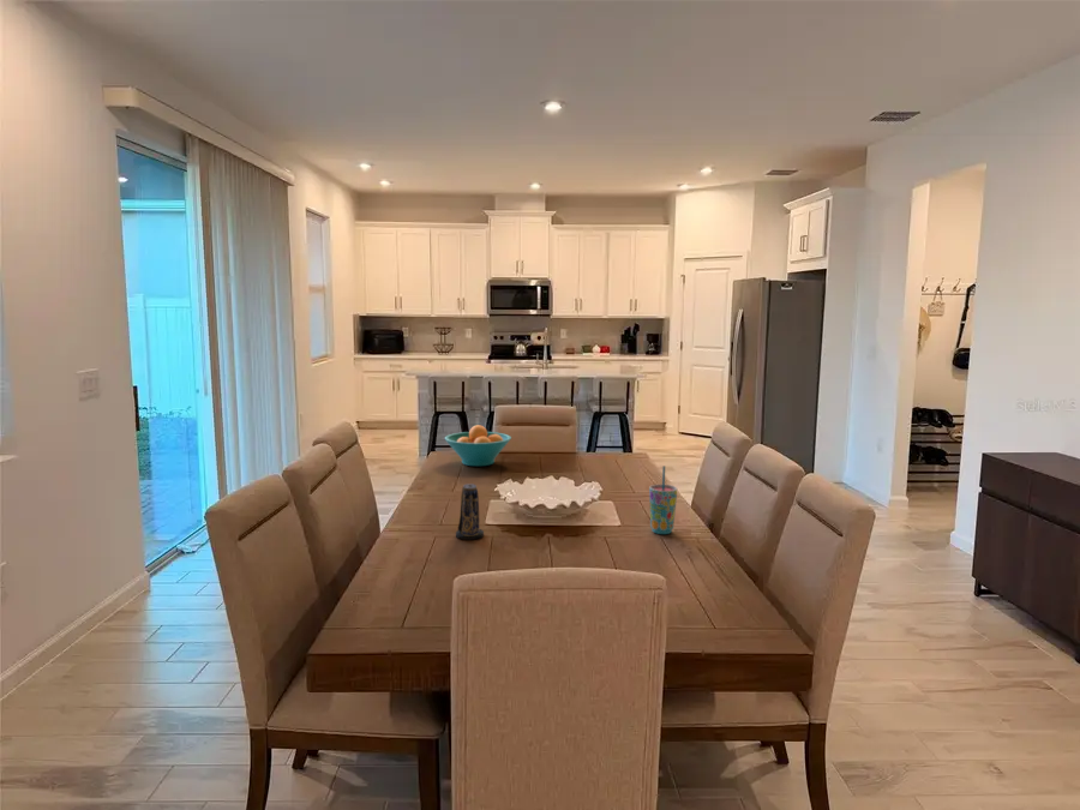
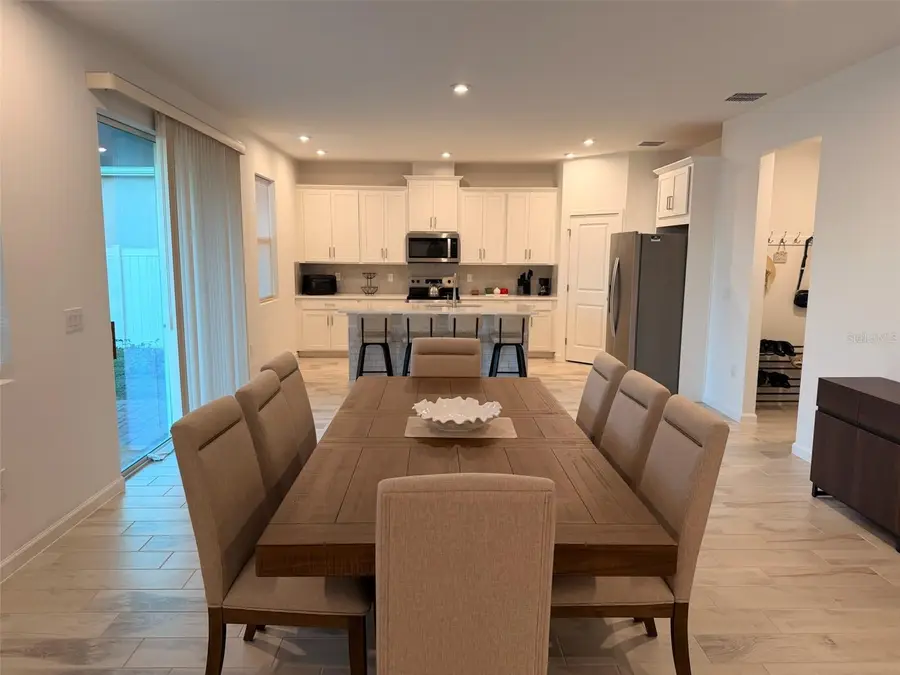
- fruit bowl [444,424,512,467]
- cup [648,464,678,535]
- candle [455,482,485,541]
